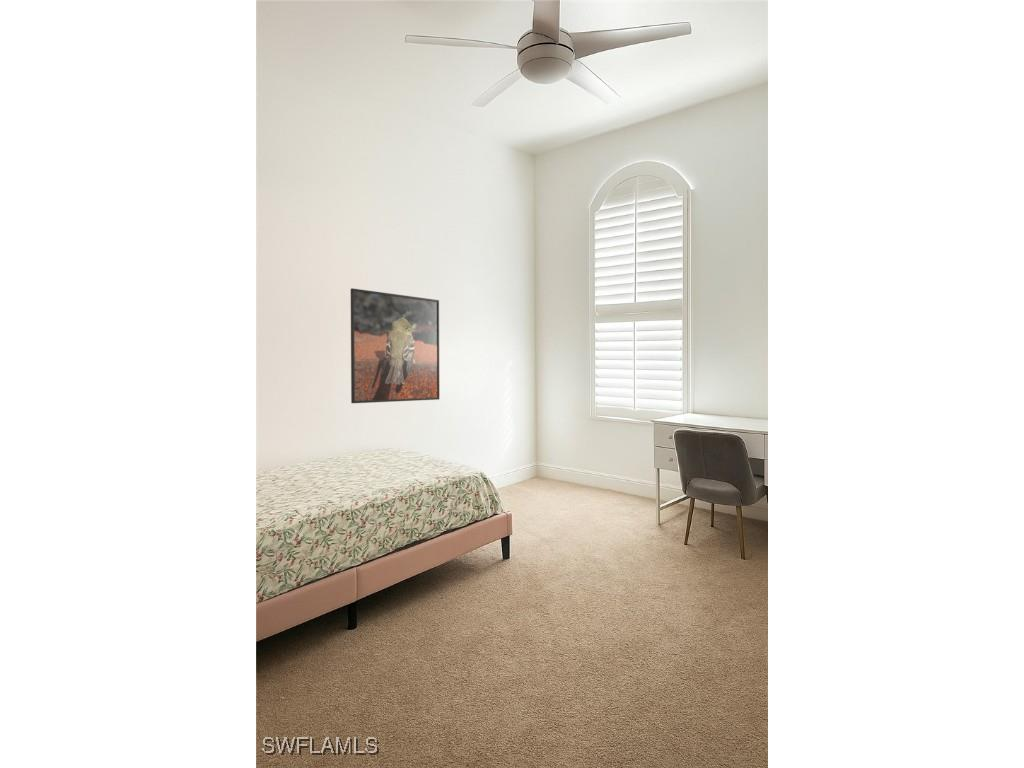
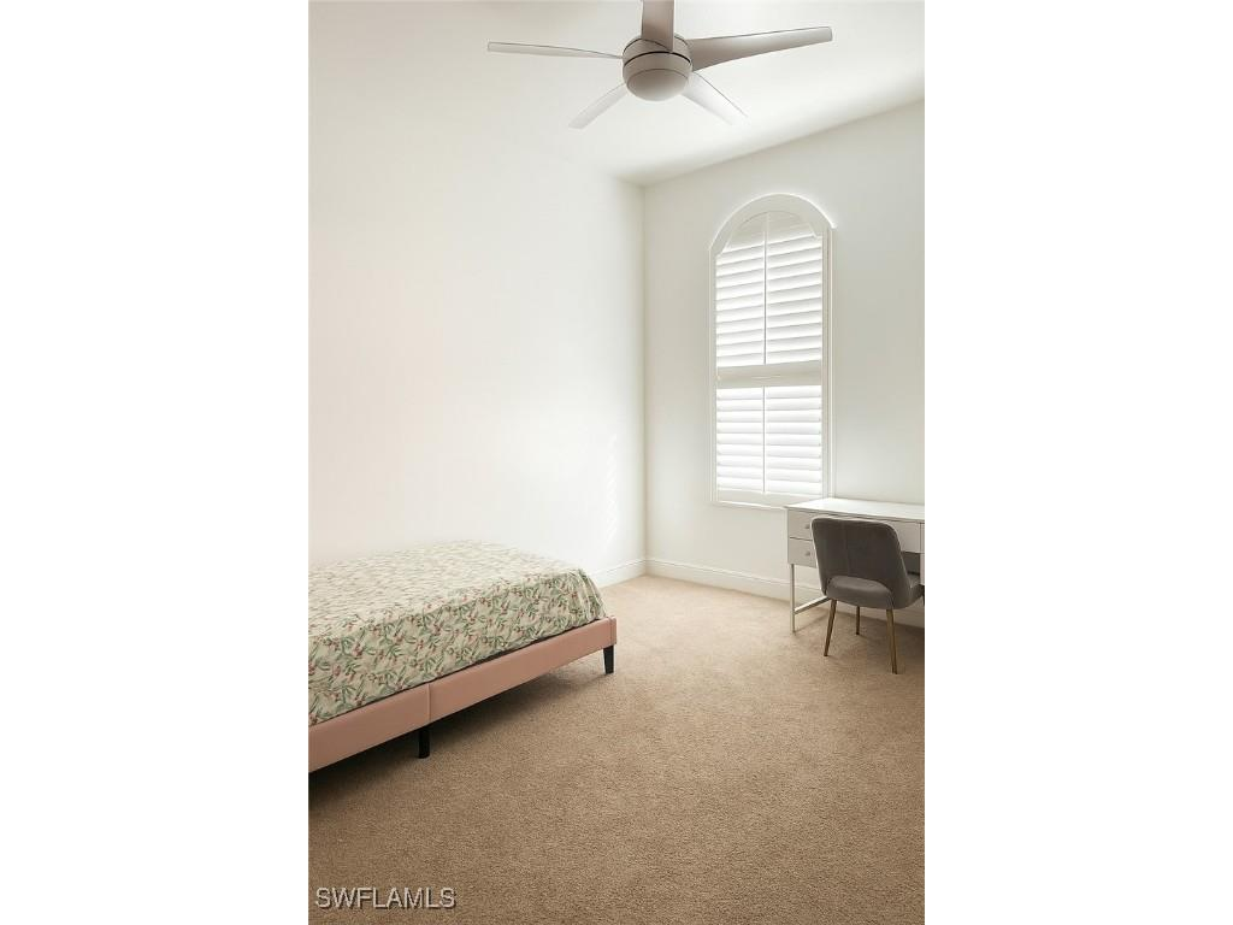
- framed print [350,287,440,404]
